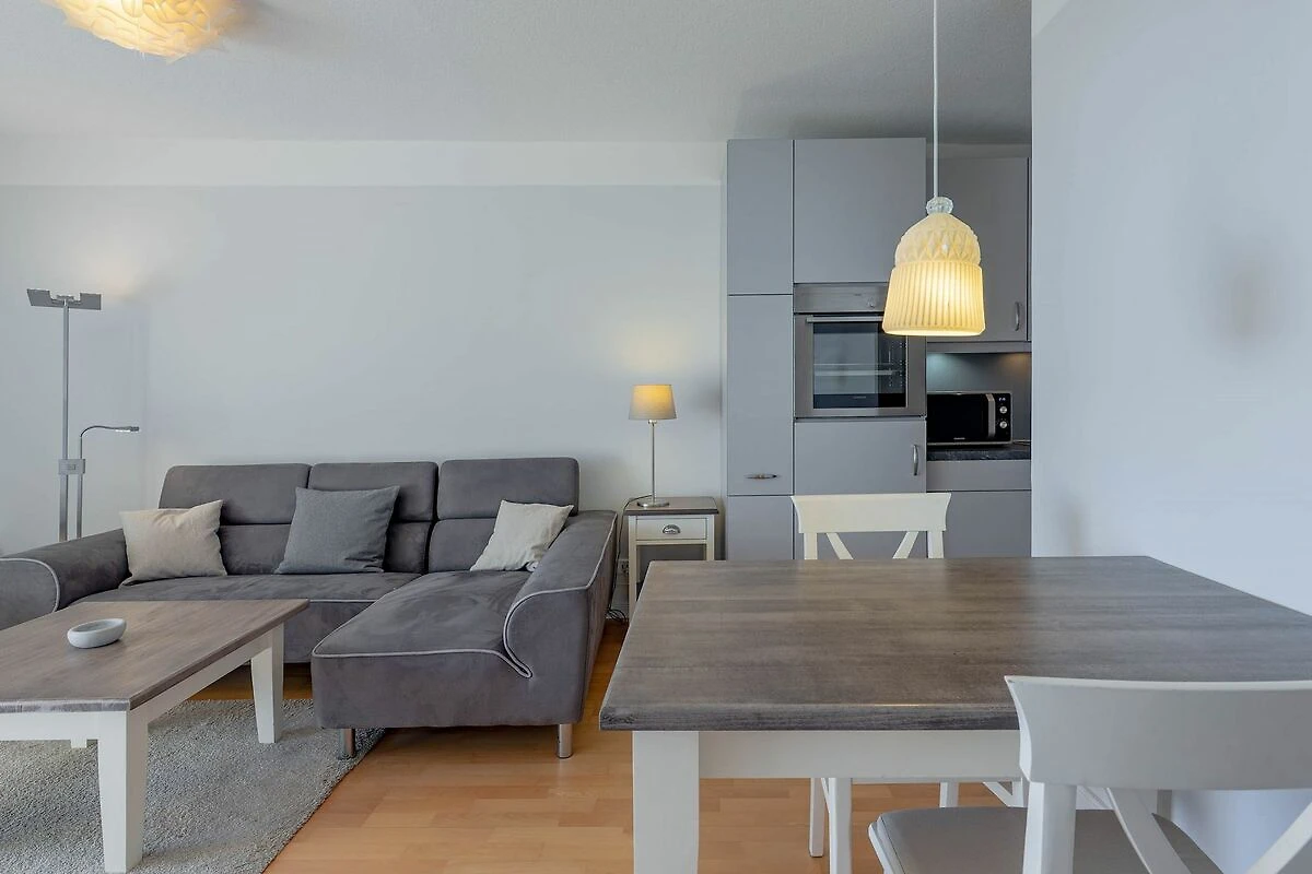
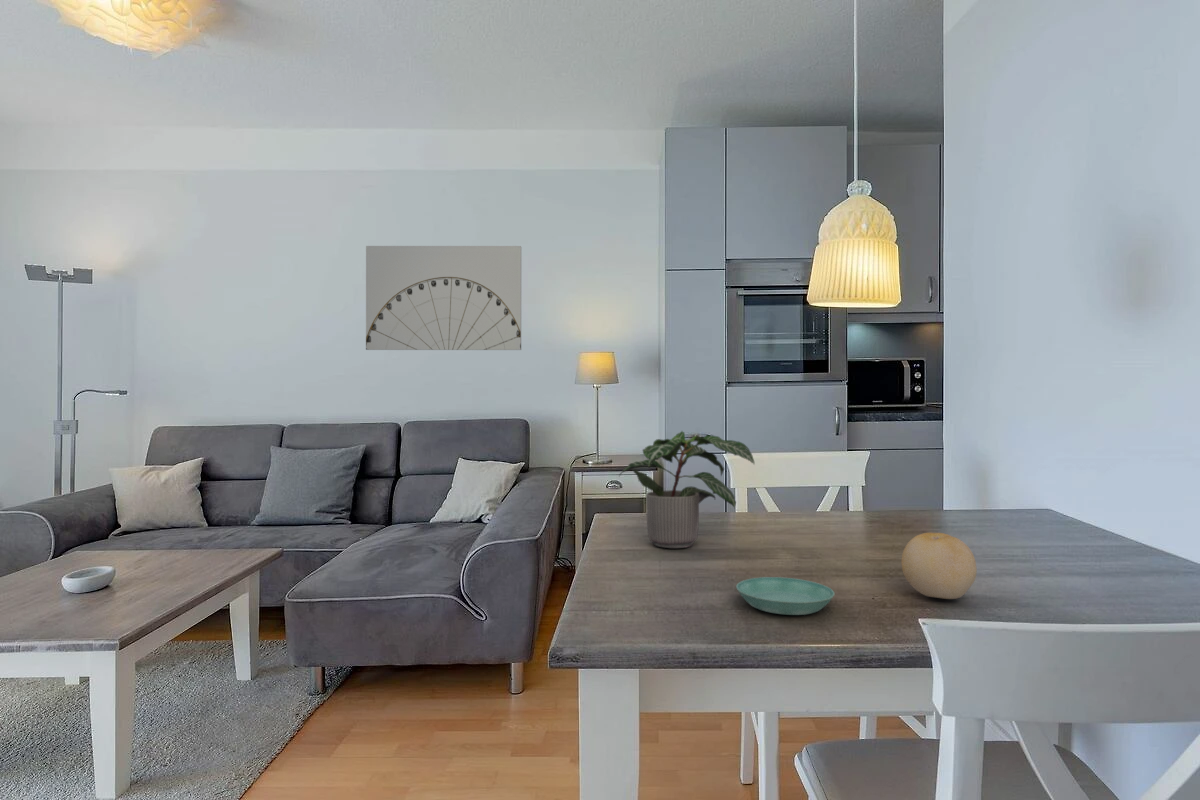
+ potted plant [618,430,756,549]
+ wall art [365,245,522,351]
+ saucer [735,576,835,616]
+ fruit [901,532,978,600]
